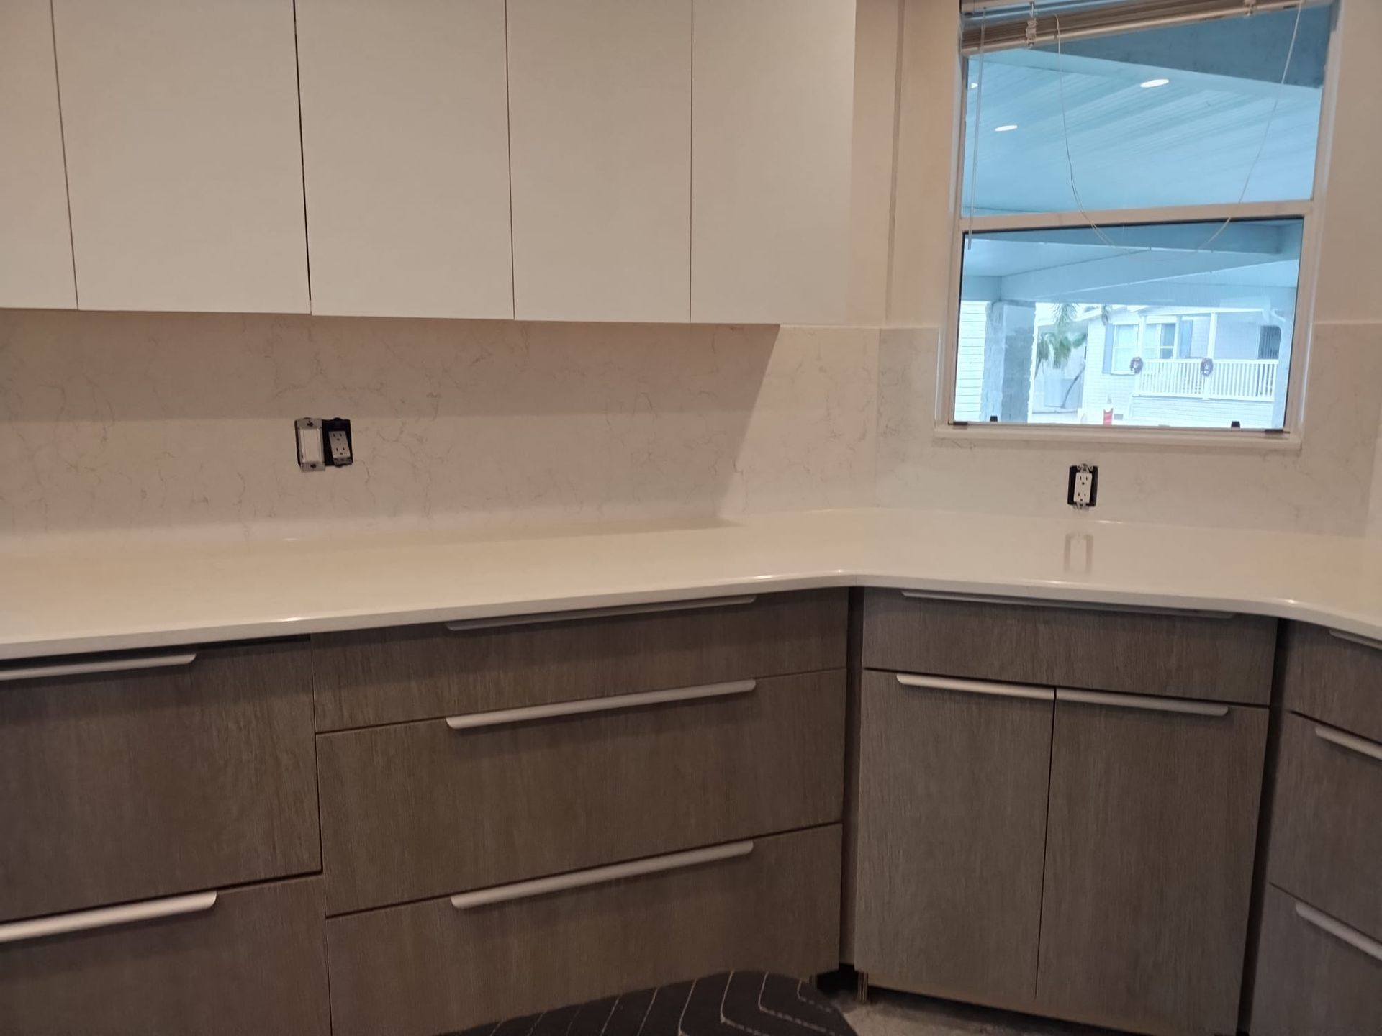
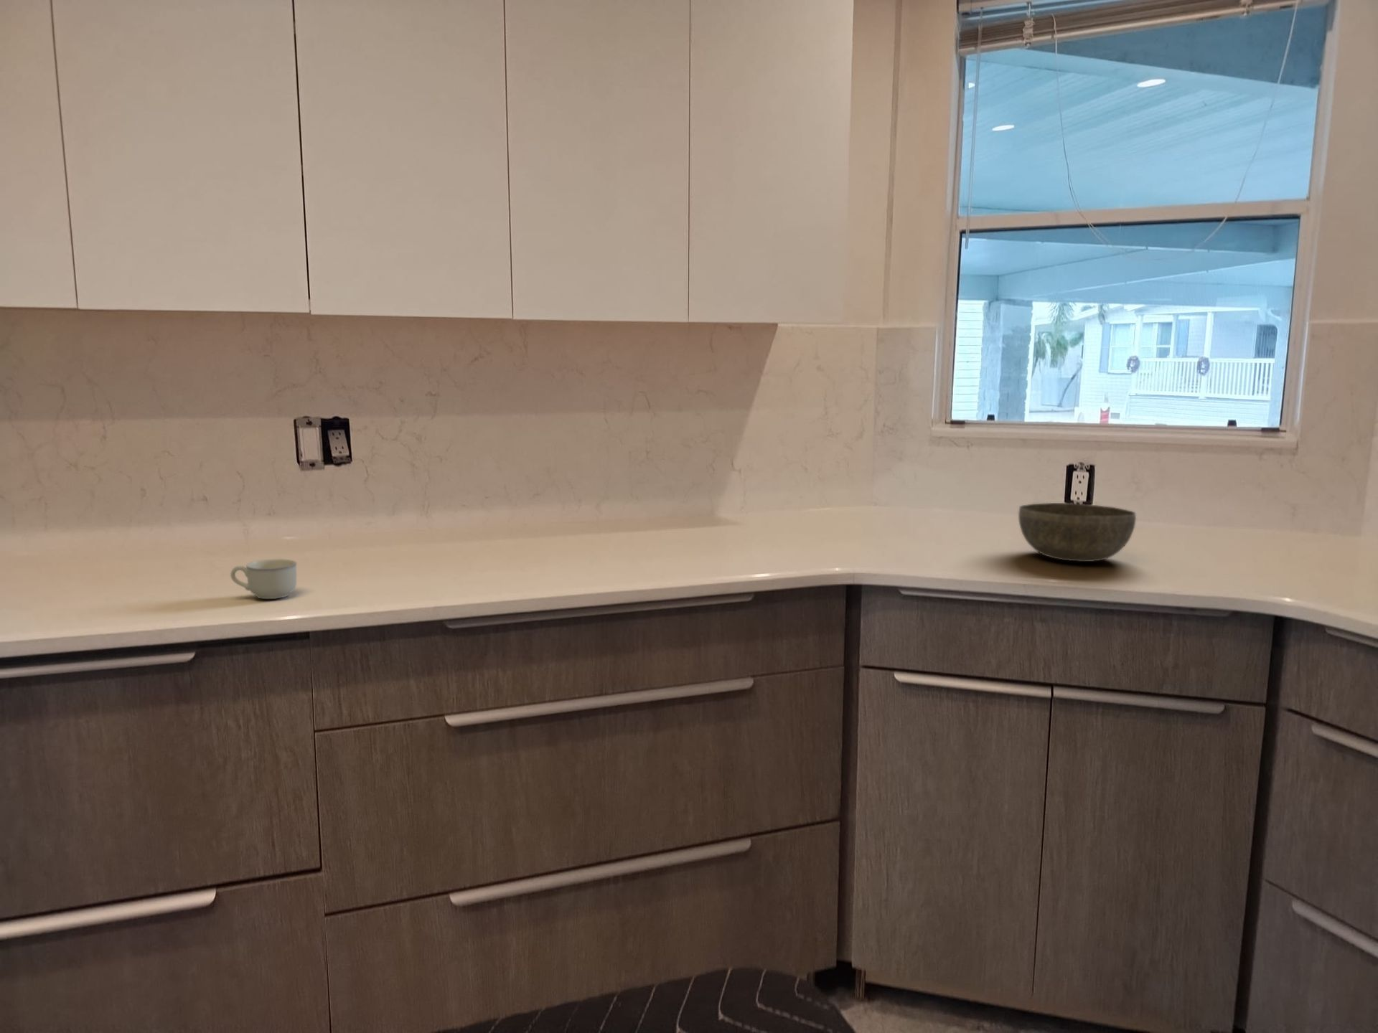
+ bowl [1018,502,1137,562]
+ cup [230,558,297,600]
